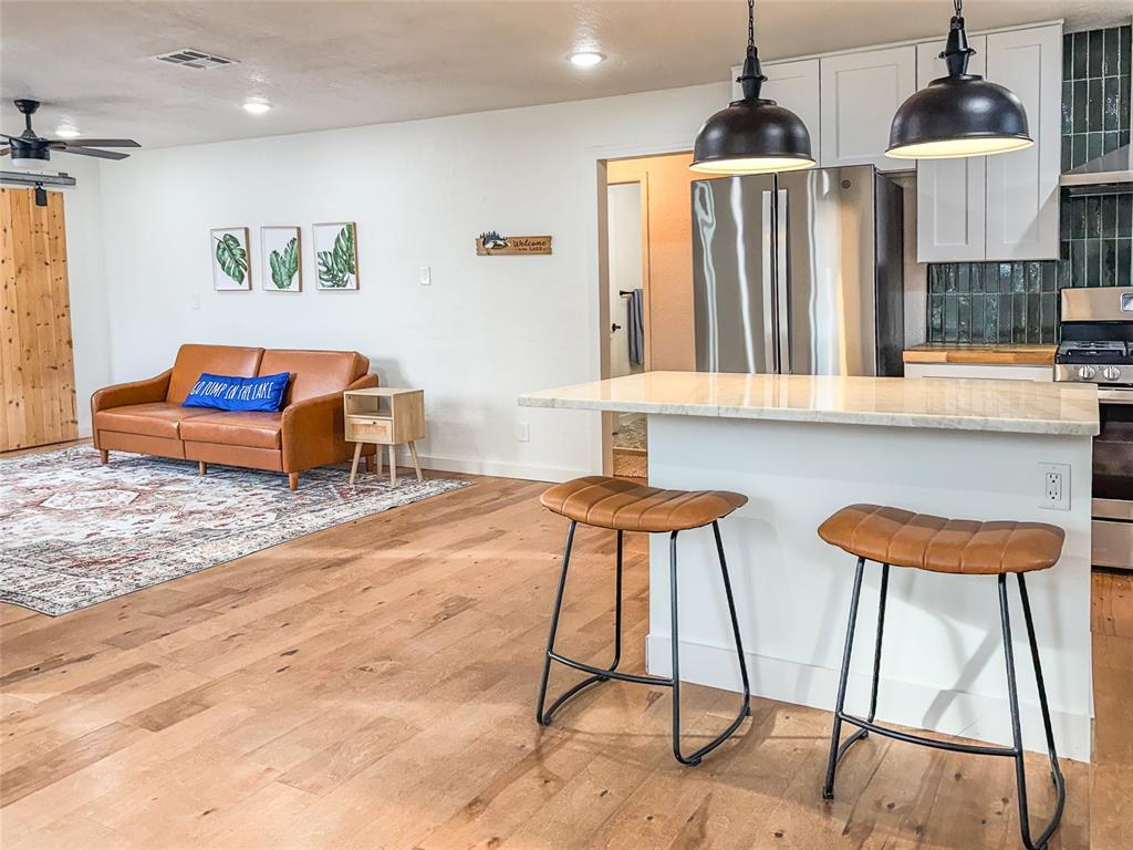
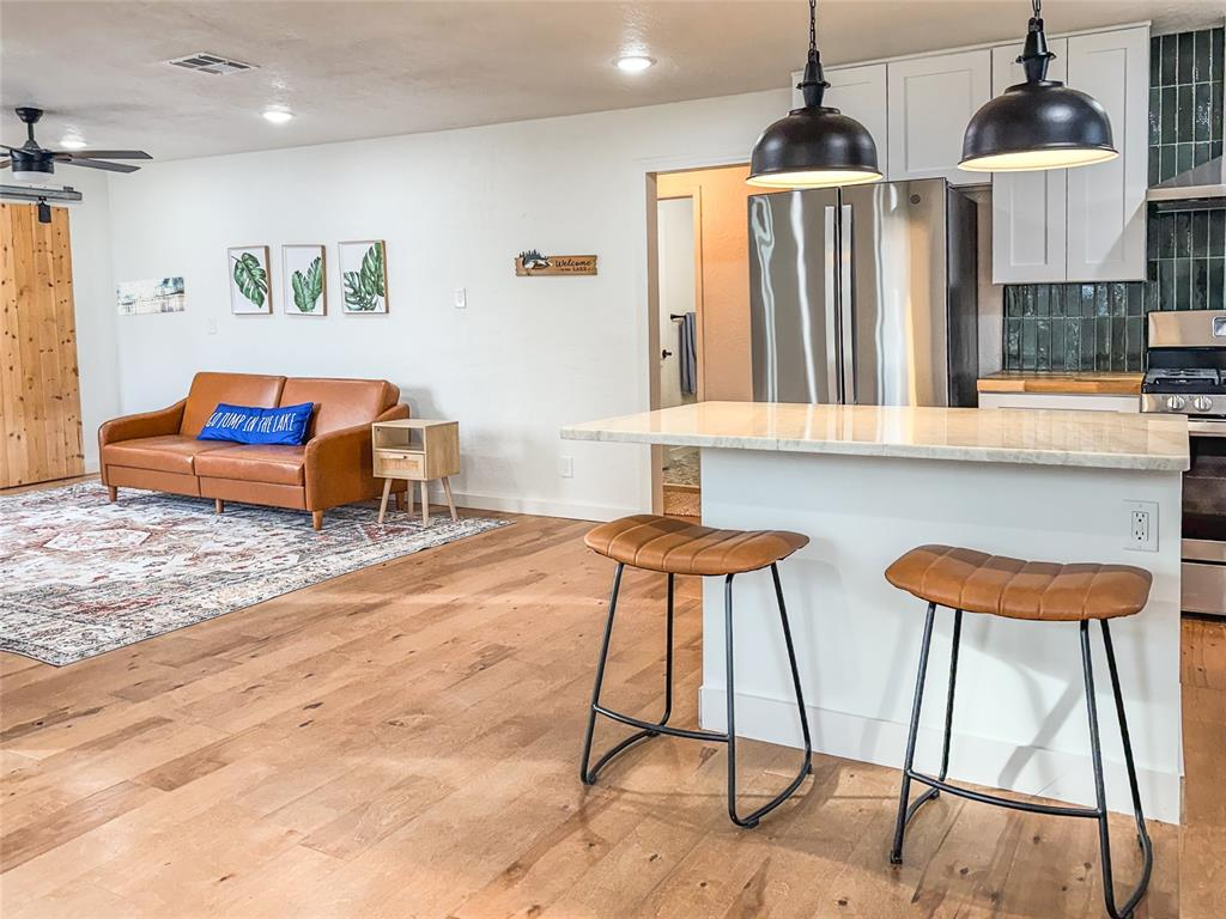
+ wall art [115,276,187,317]
